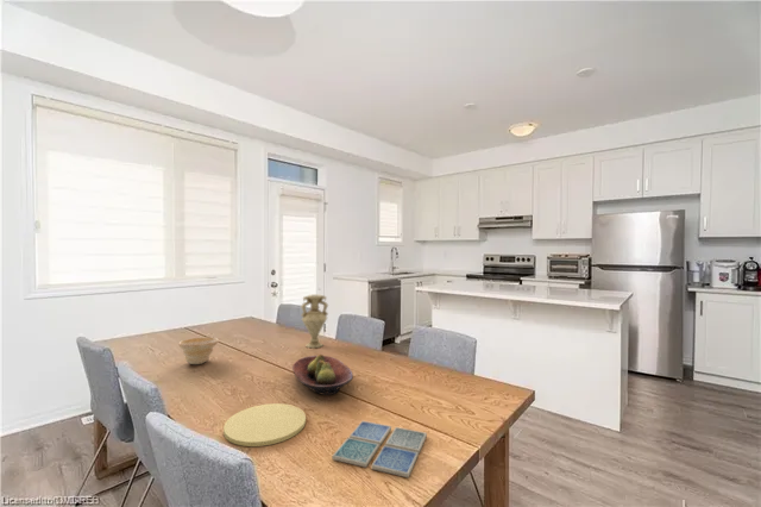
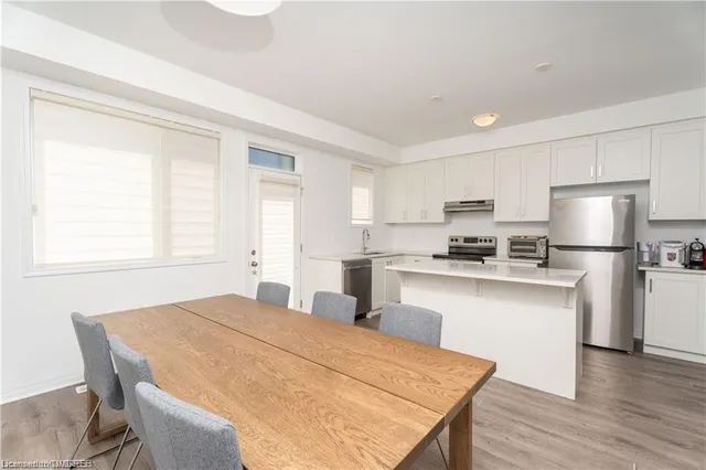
- bowl [178,336,220,365]
- plate [222,402,307,447]
- drink coaster [331,420,428,478]
- fruit bowl [291,353,354,396]
- vase [300,294,329,349]
